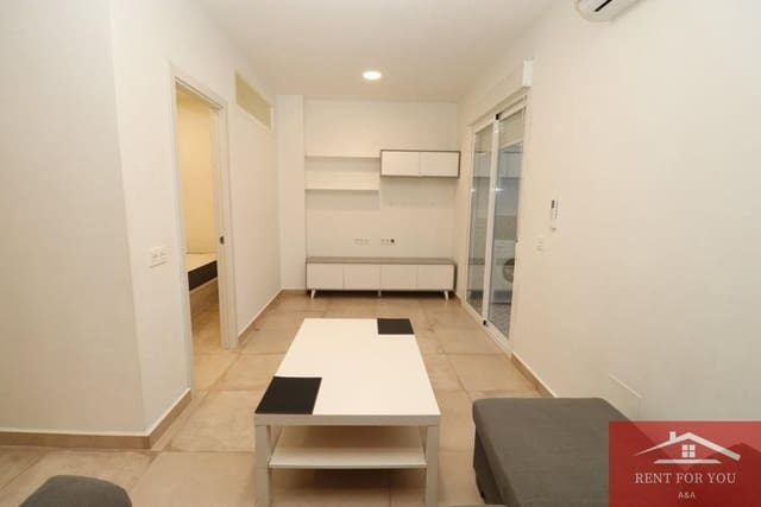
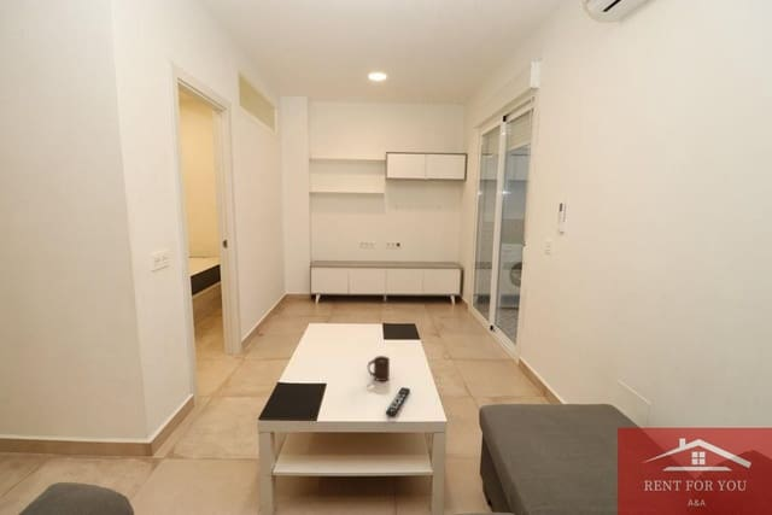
+ remote control [385,386,411,417]
+ cup [367,355,391,382]
